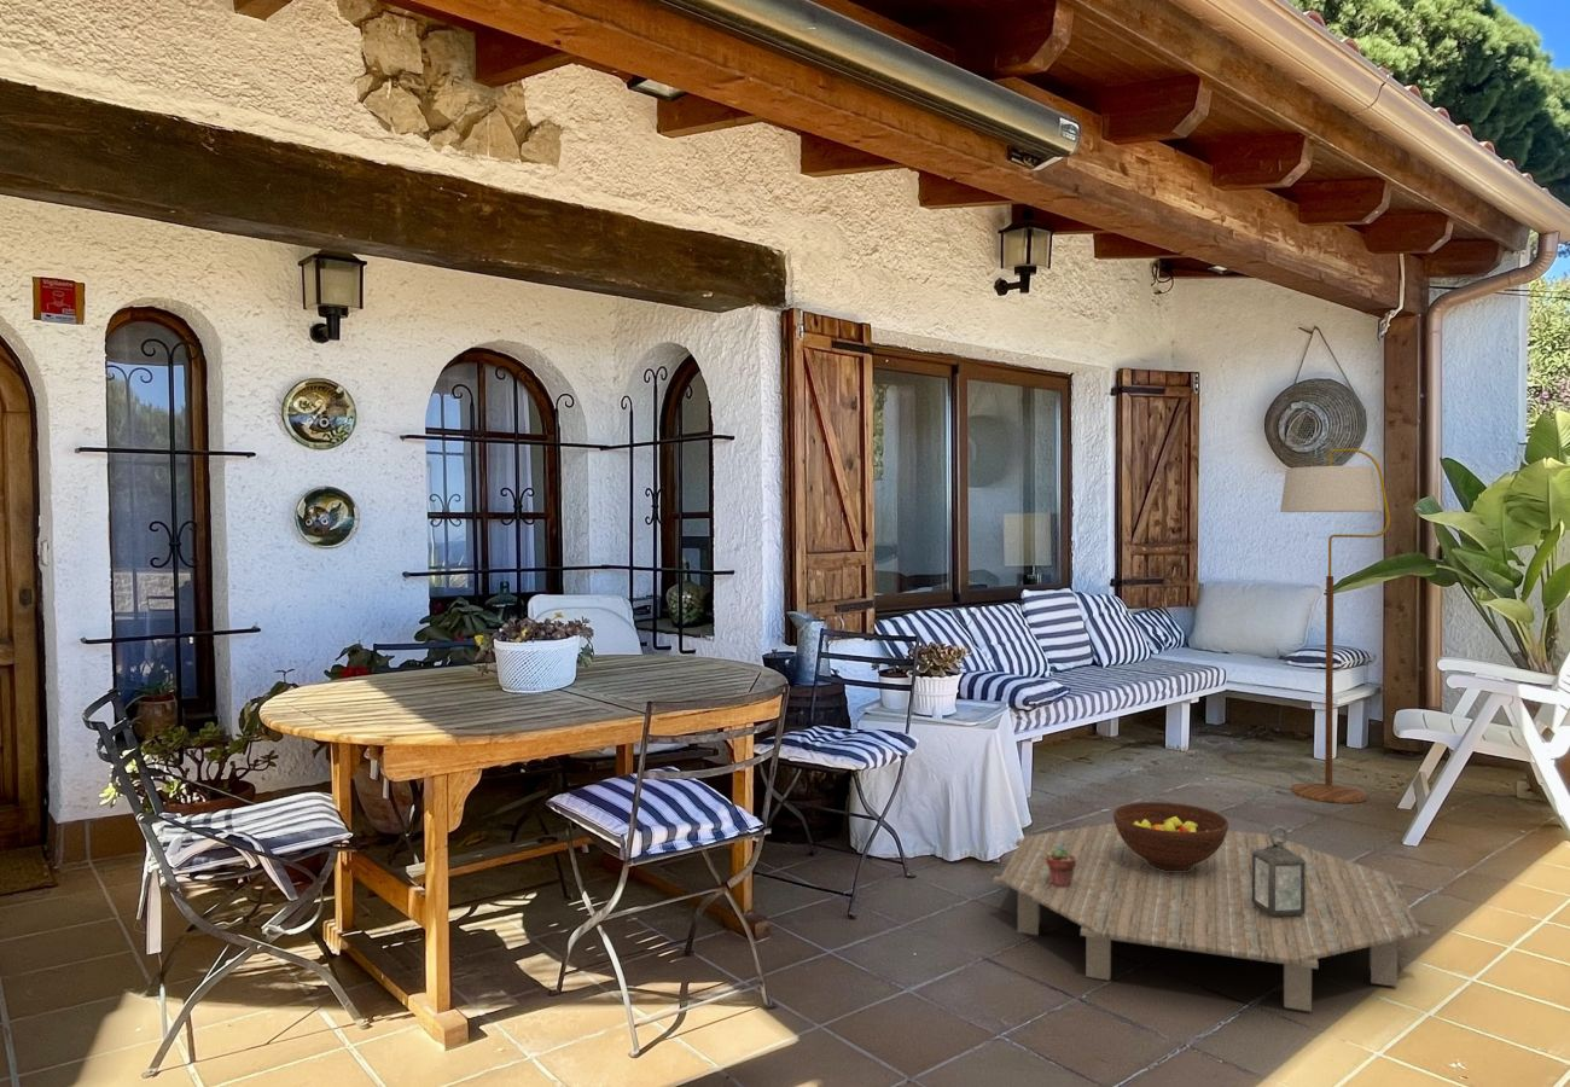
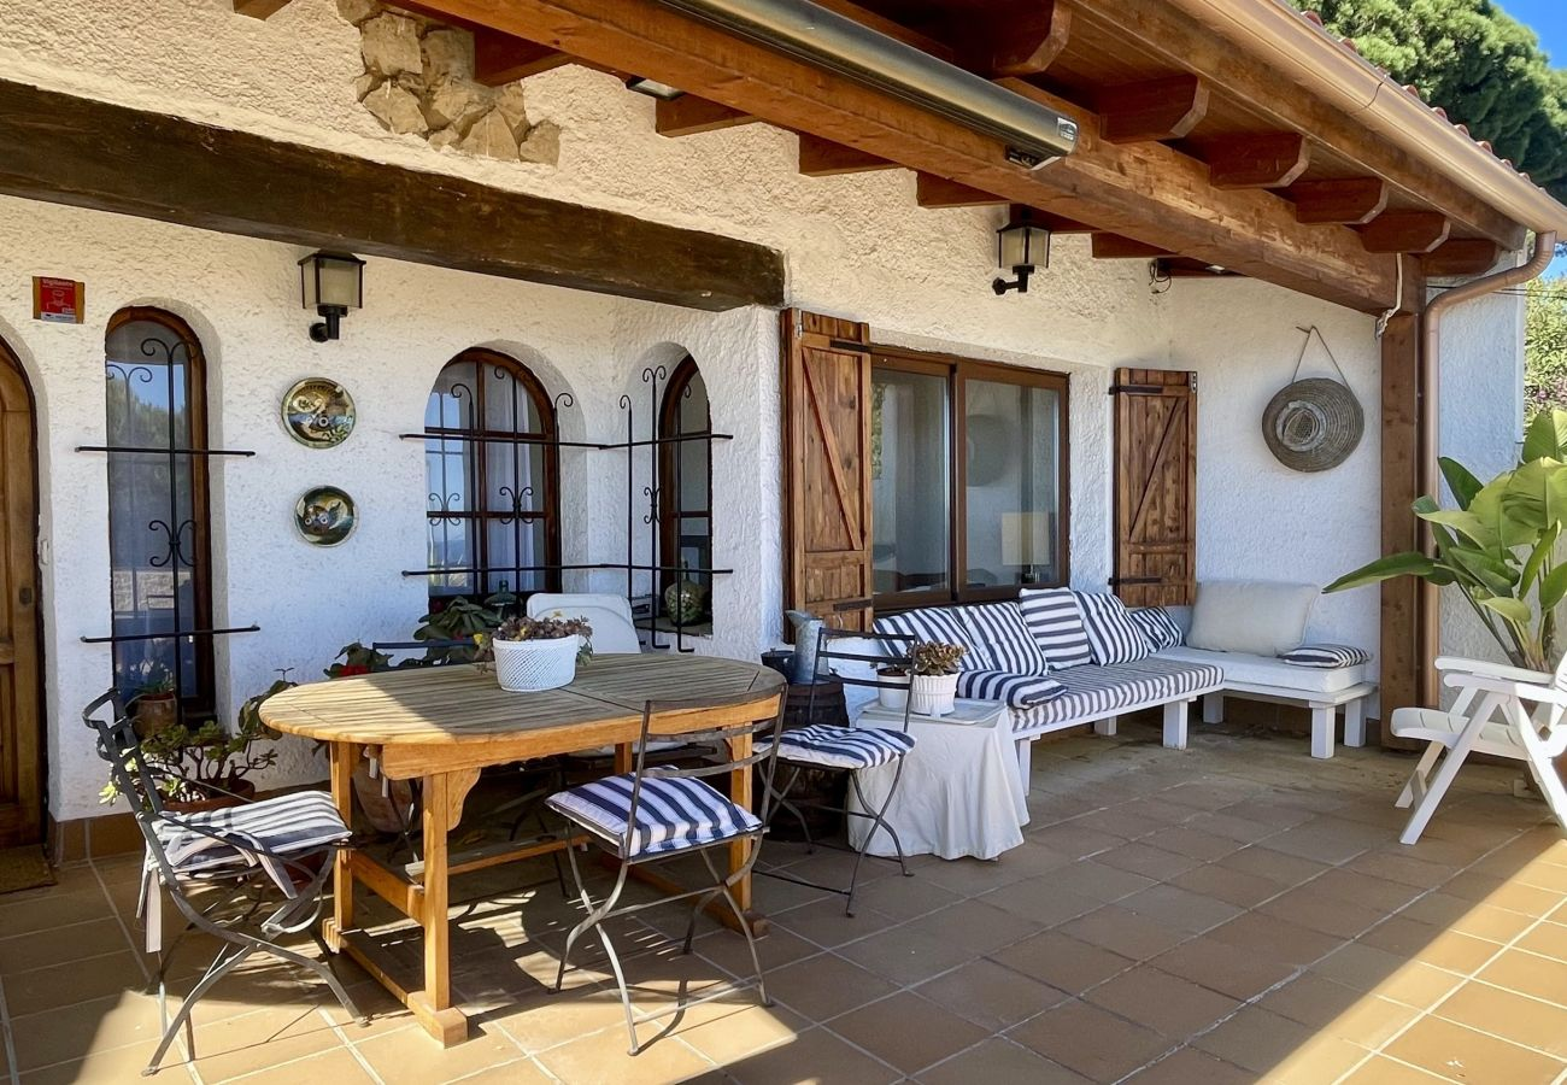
- lantern [1251,824,1306,918]
- floor lamp [1279,447,1391,804]
- coffee table [992,822,1431,1012]
- fruit bowl [1112,801,1229,871]
- potted succulent [1046,845,1076,888]
